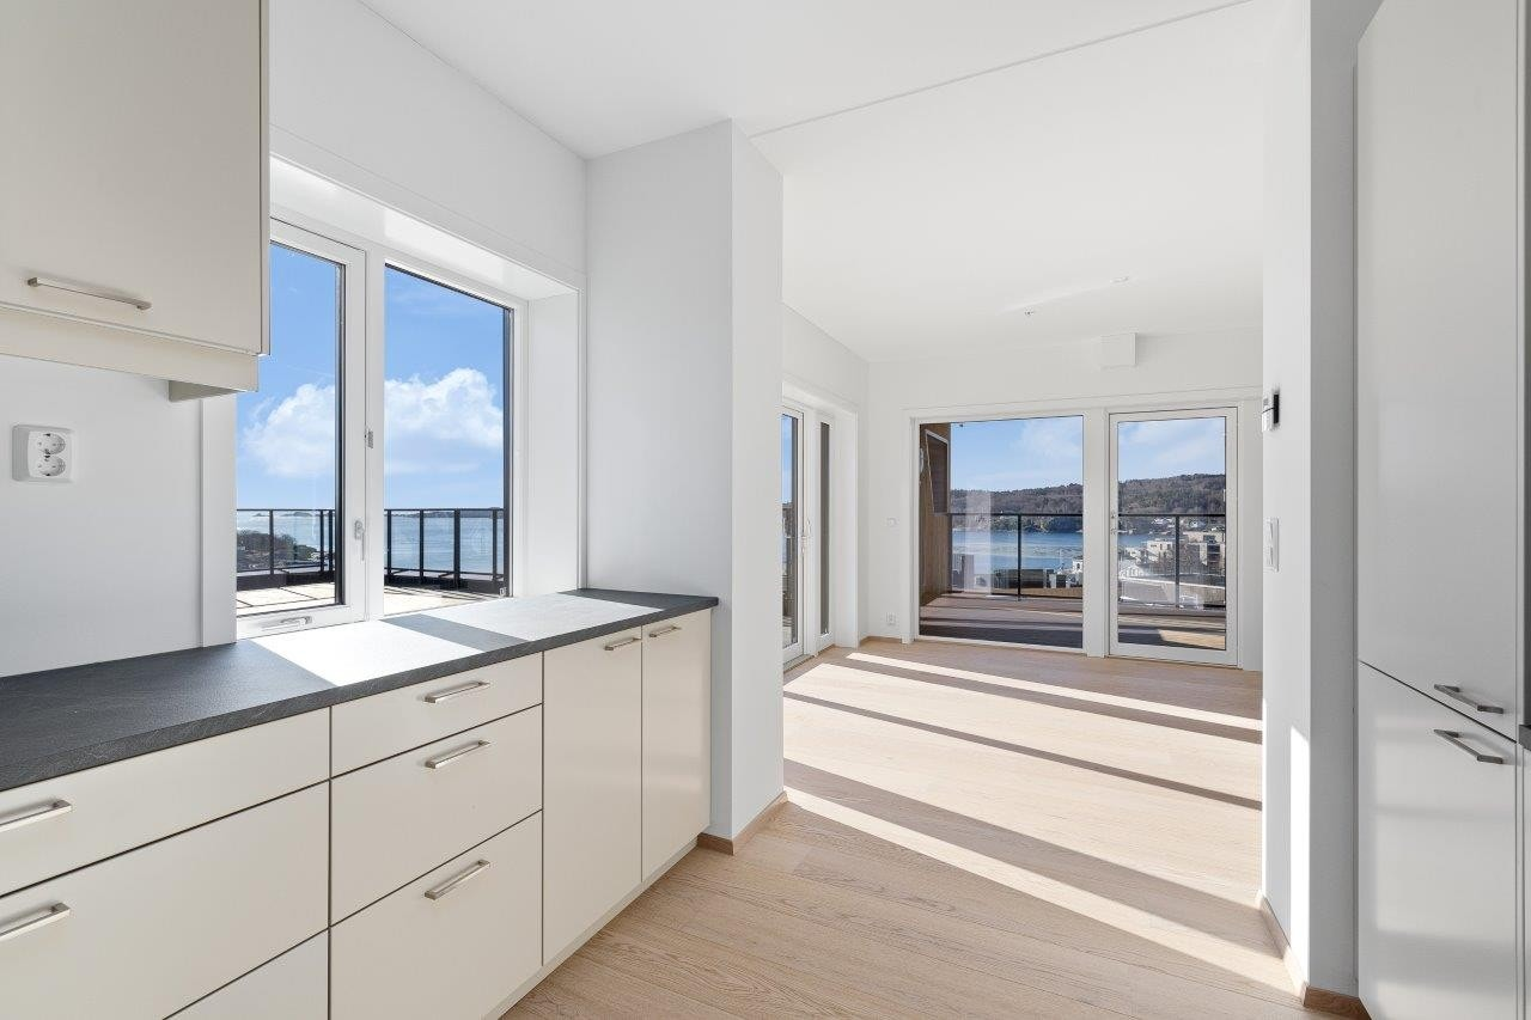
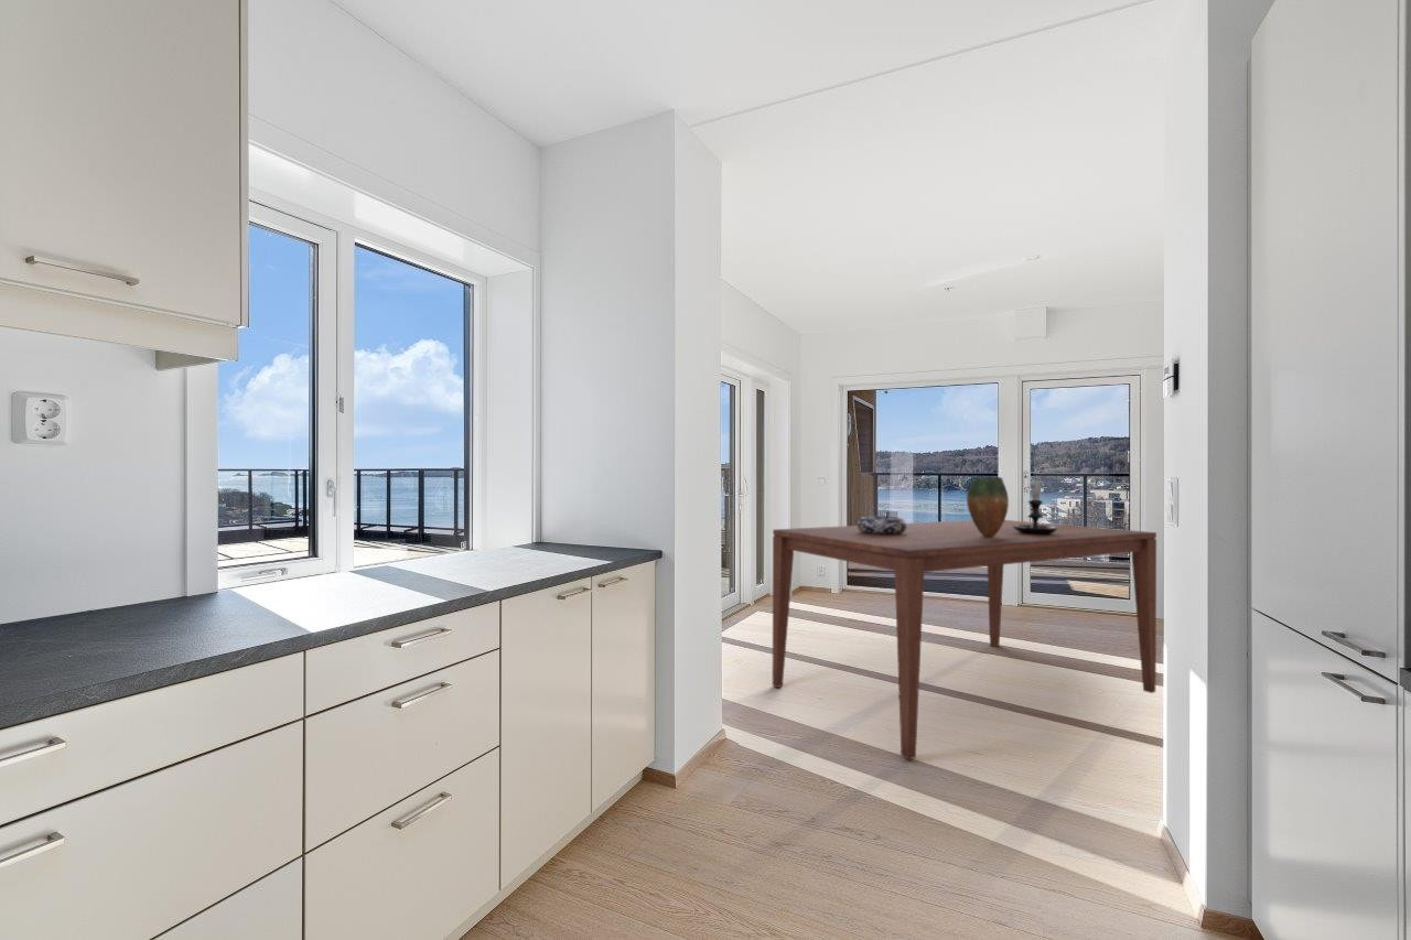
+ decorative bowl [857,516,907,534]
+ dining table [772,519,1157,760]
+ candle holder [1012,476,1057,534]
+ vase [966,476,1010,537]
